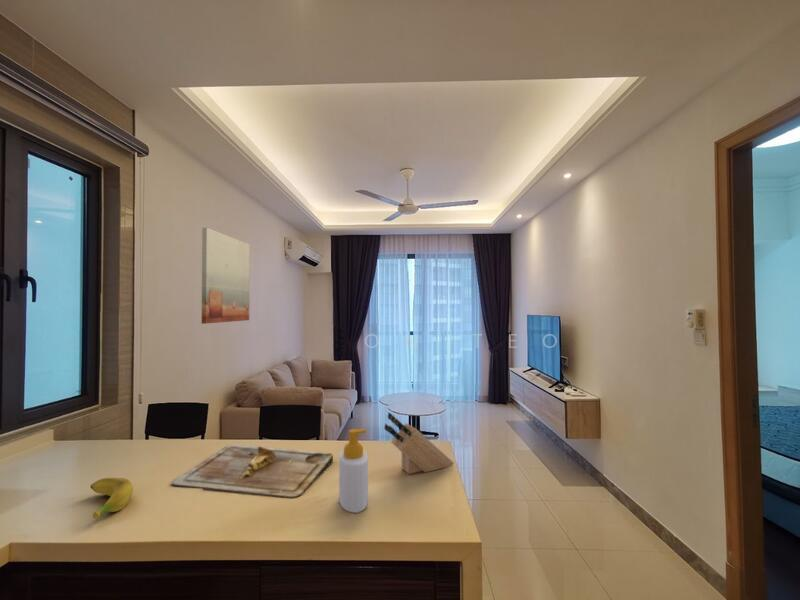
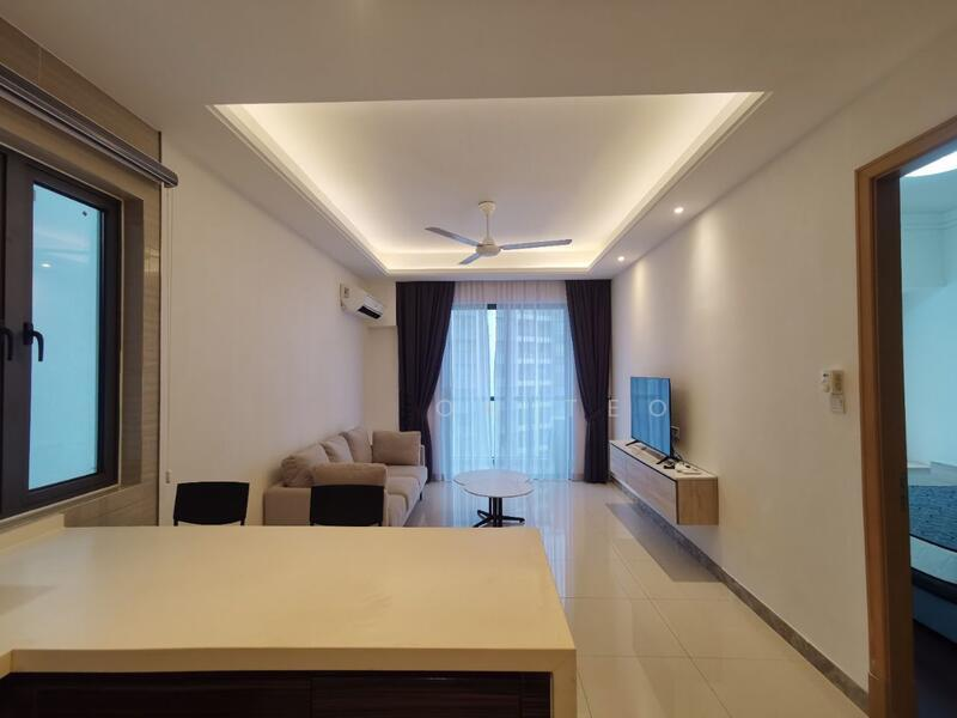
- wall art [201,227,251,325]
- soap bottle [338,428,369,514]
- banana [89,477,134,521]
- knife block [383,411,455,475]
- cutting board [171,443,334,499]
